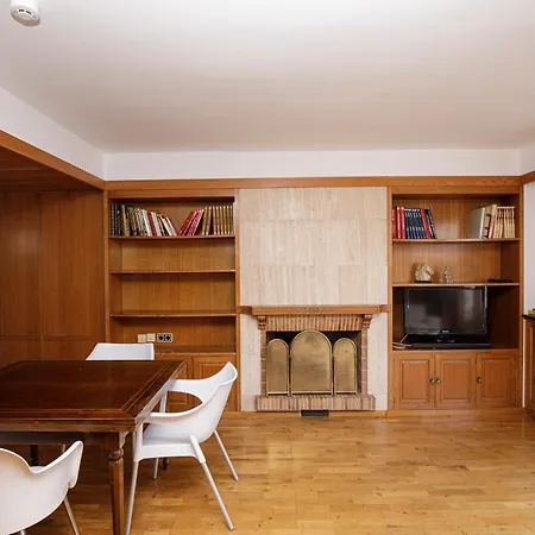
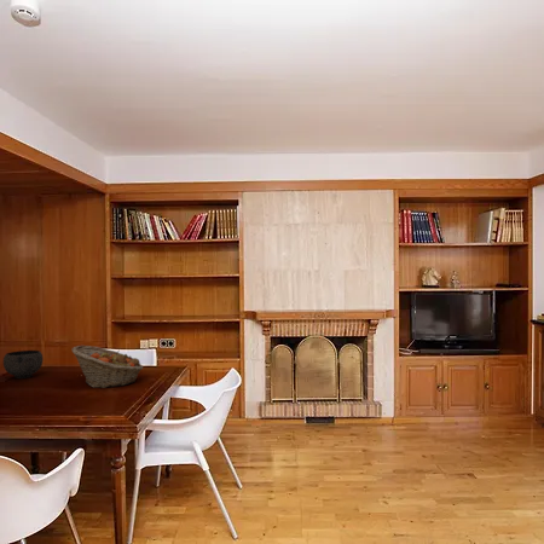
+ fruit basket [70,345,144,389]
+ bowl [2,349,45,380]
